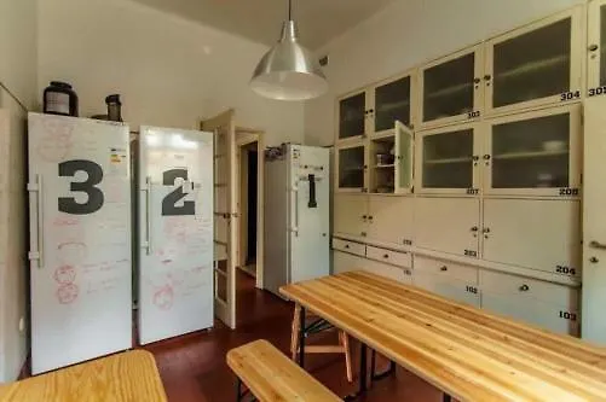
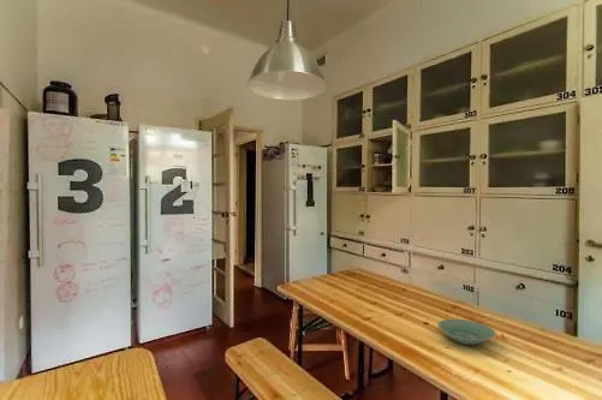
+ bowl [436,318,497,346]
